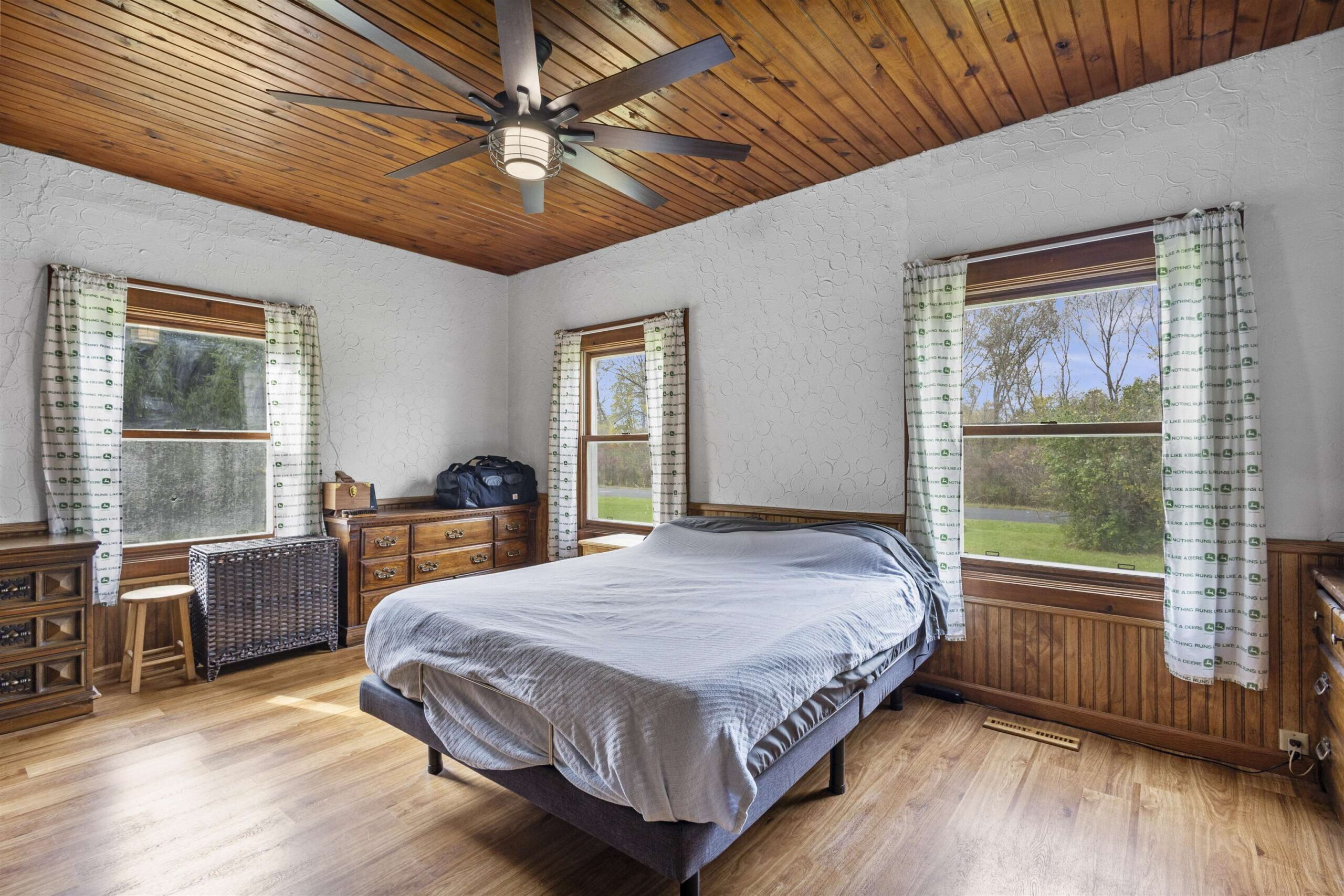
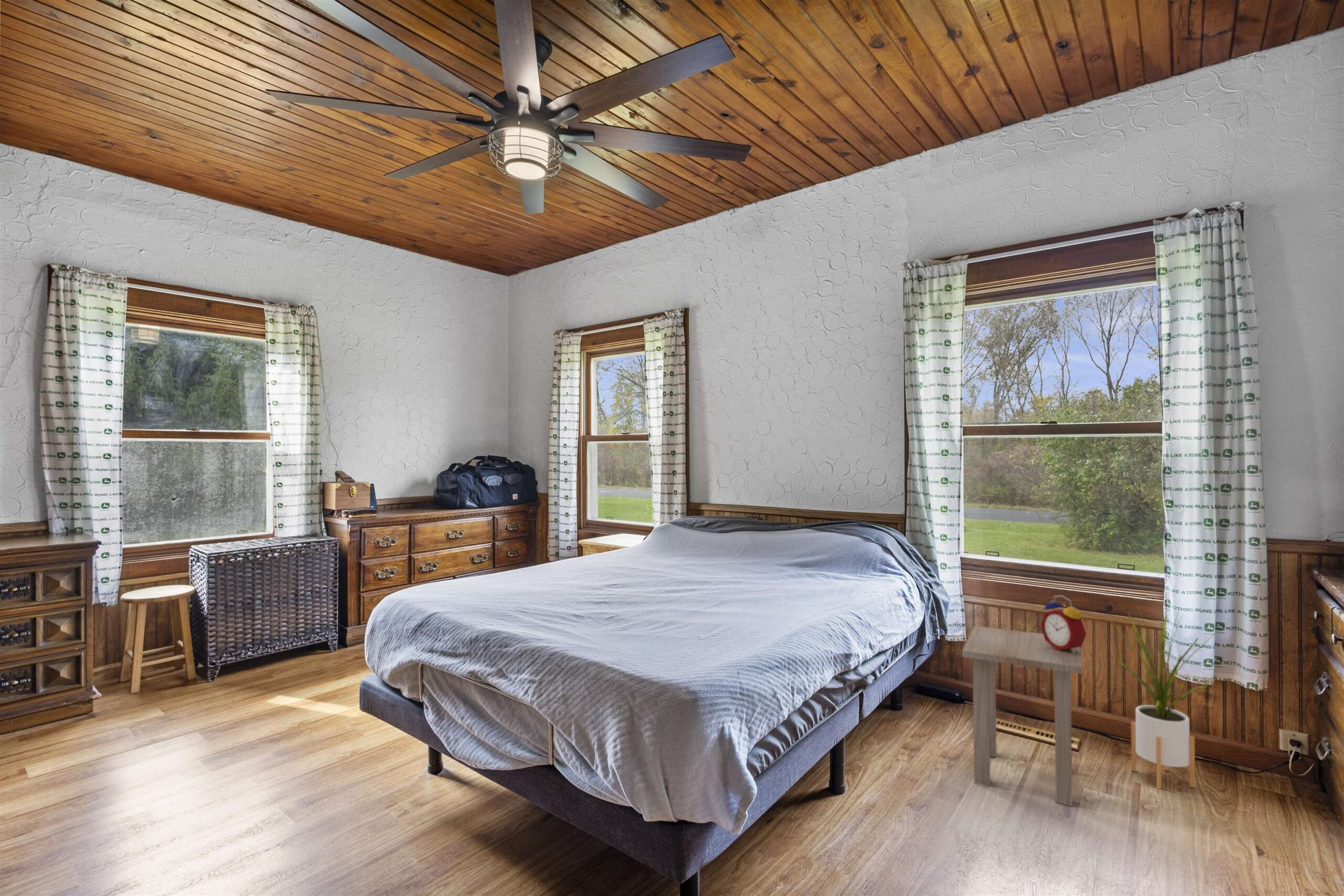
+ side table [961,625,1083,807]
+ alarm clock [1040,595,1087,653]
+ house plant [1108,603,1223,789]
